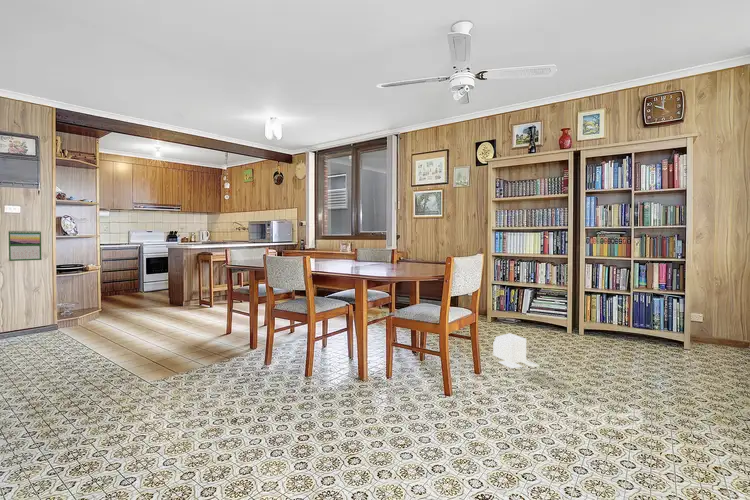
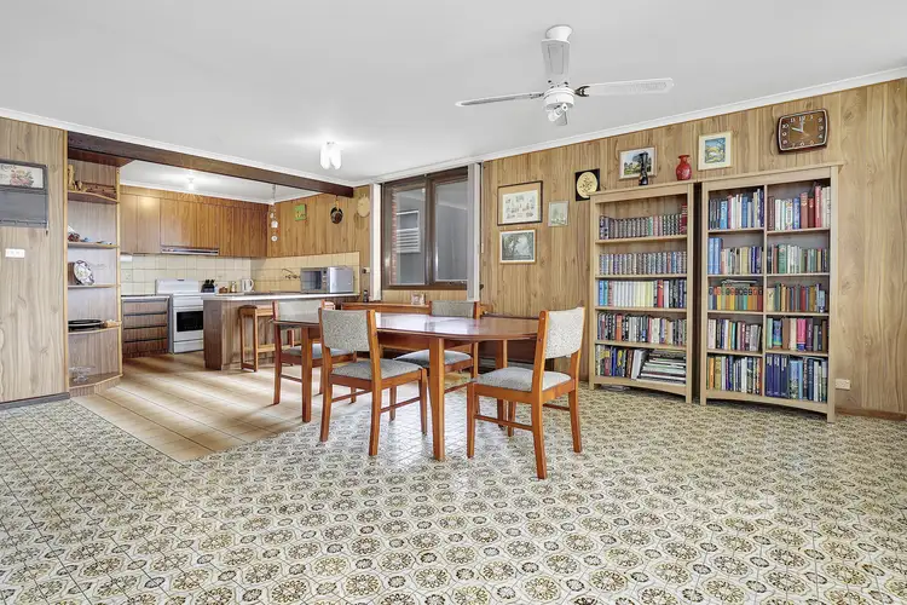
- calendar [8,230,43,262]
- speaker [492,332,541,370]
